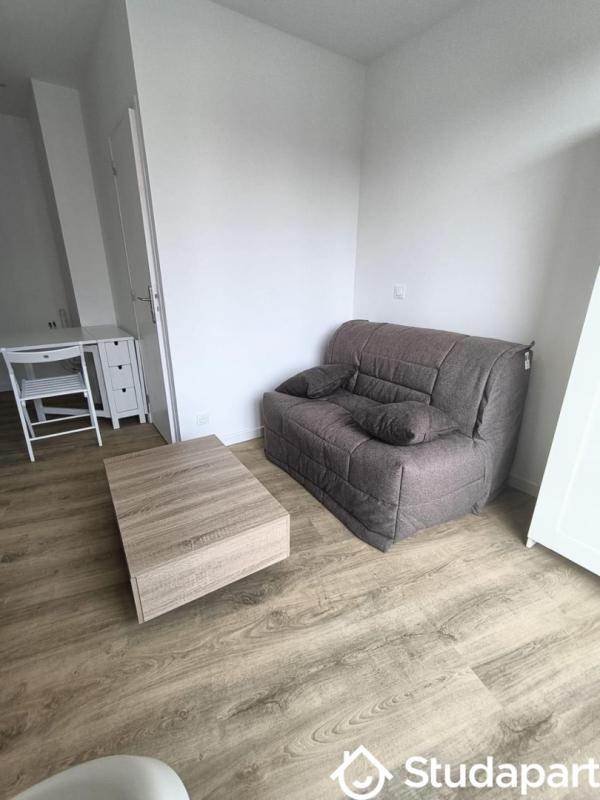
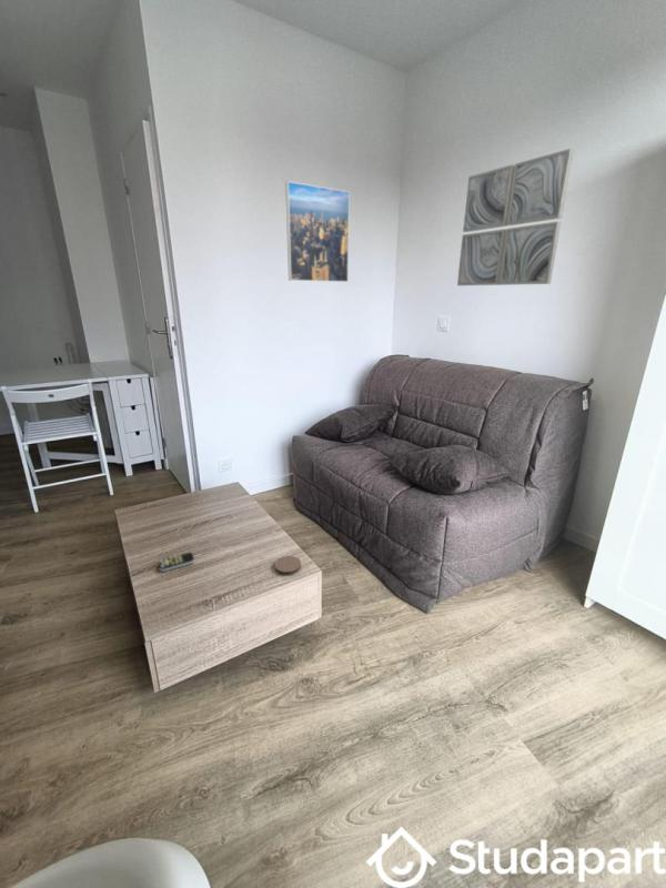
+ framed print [284,180,351,283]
+ wall art [456,148,575,286]
+ coaster [274,555,302,576]
+ remote control [158,552,195,573]
